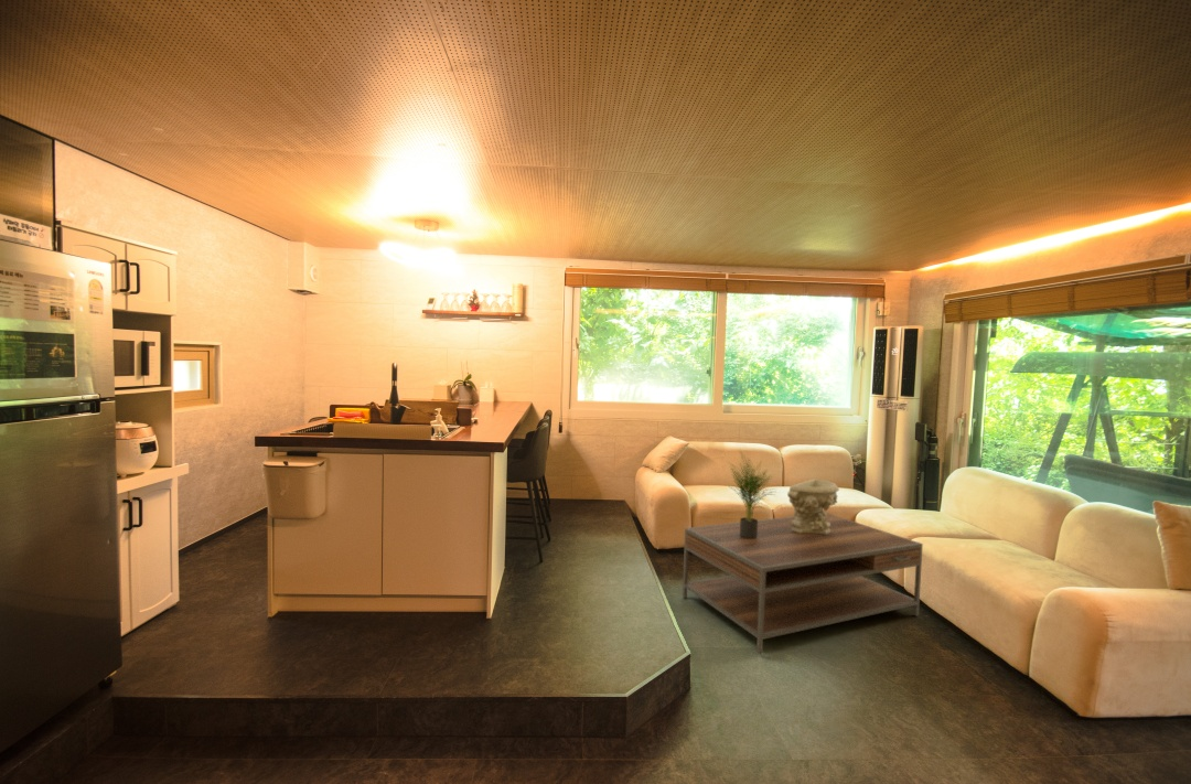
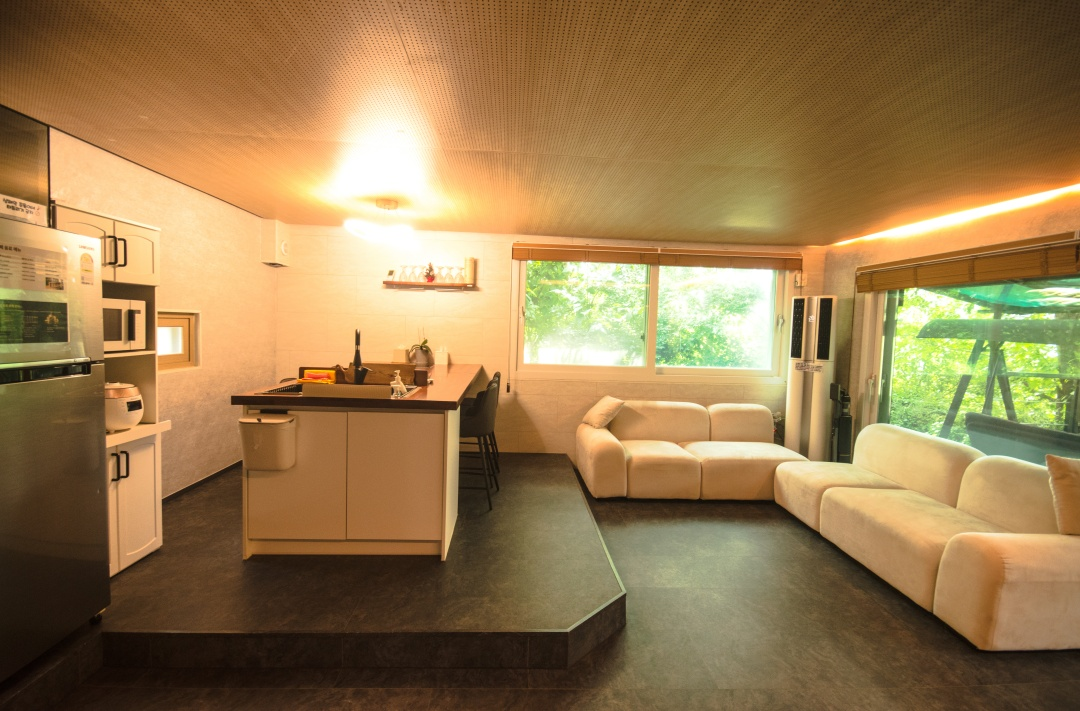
- decorative bowl [786,479,840,535]
- coffee table [682,512,924,655]
- potted plant [722,450,780,539]
